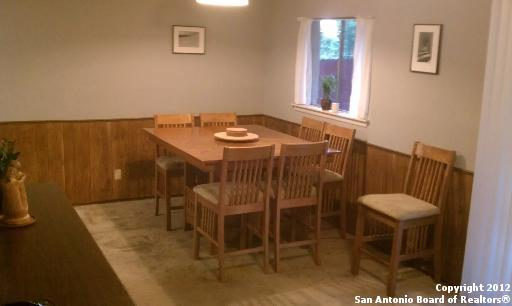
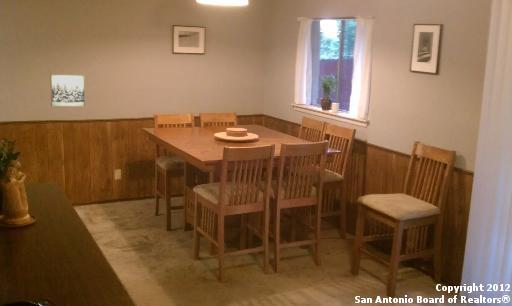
+ wall art [50,73,86,108]
